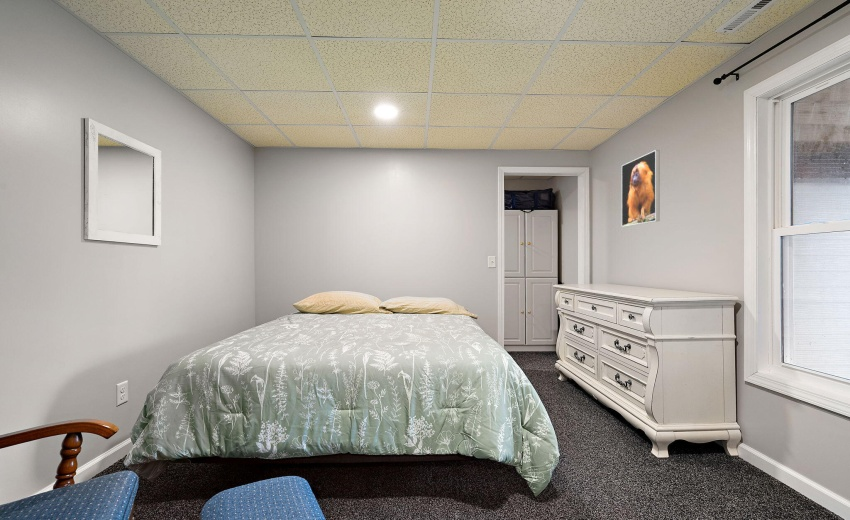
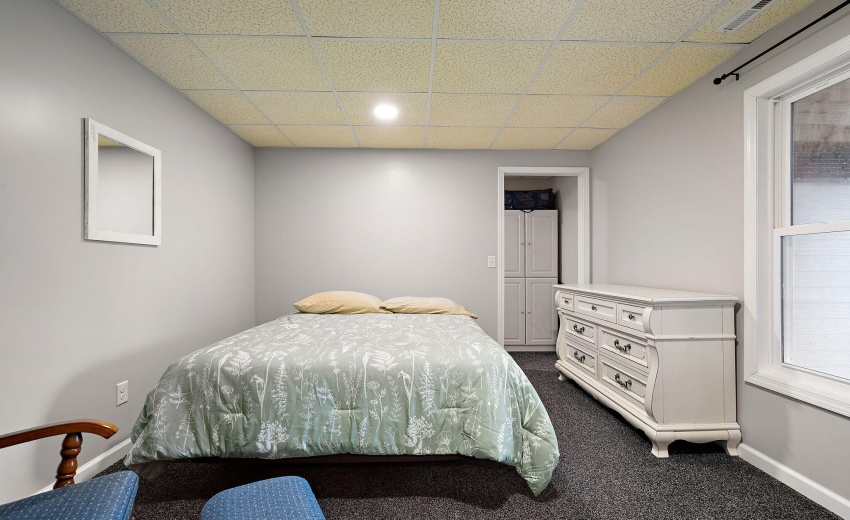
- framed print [621,149,660,228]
